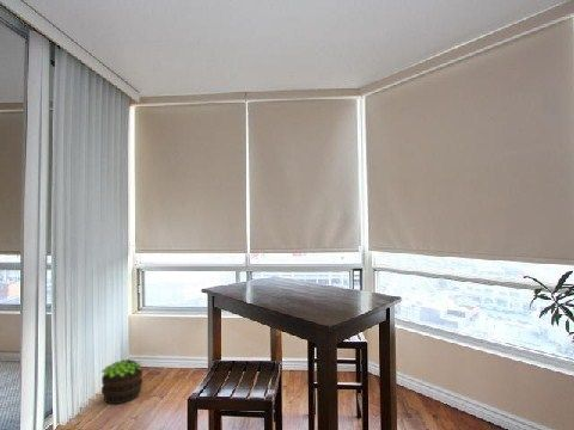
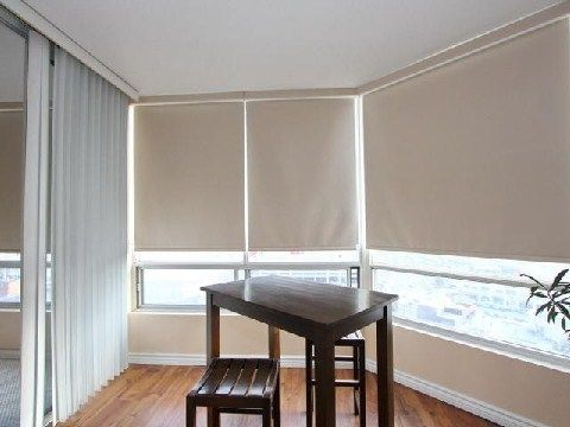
- potted plant [100,358,144,405]
